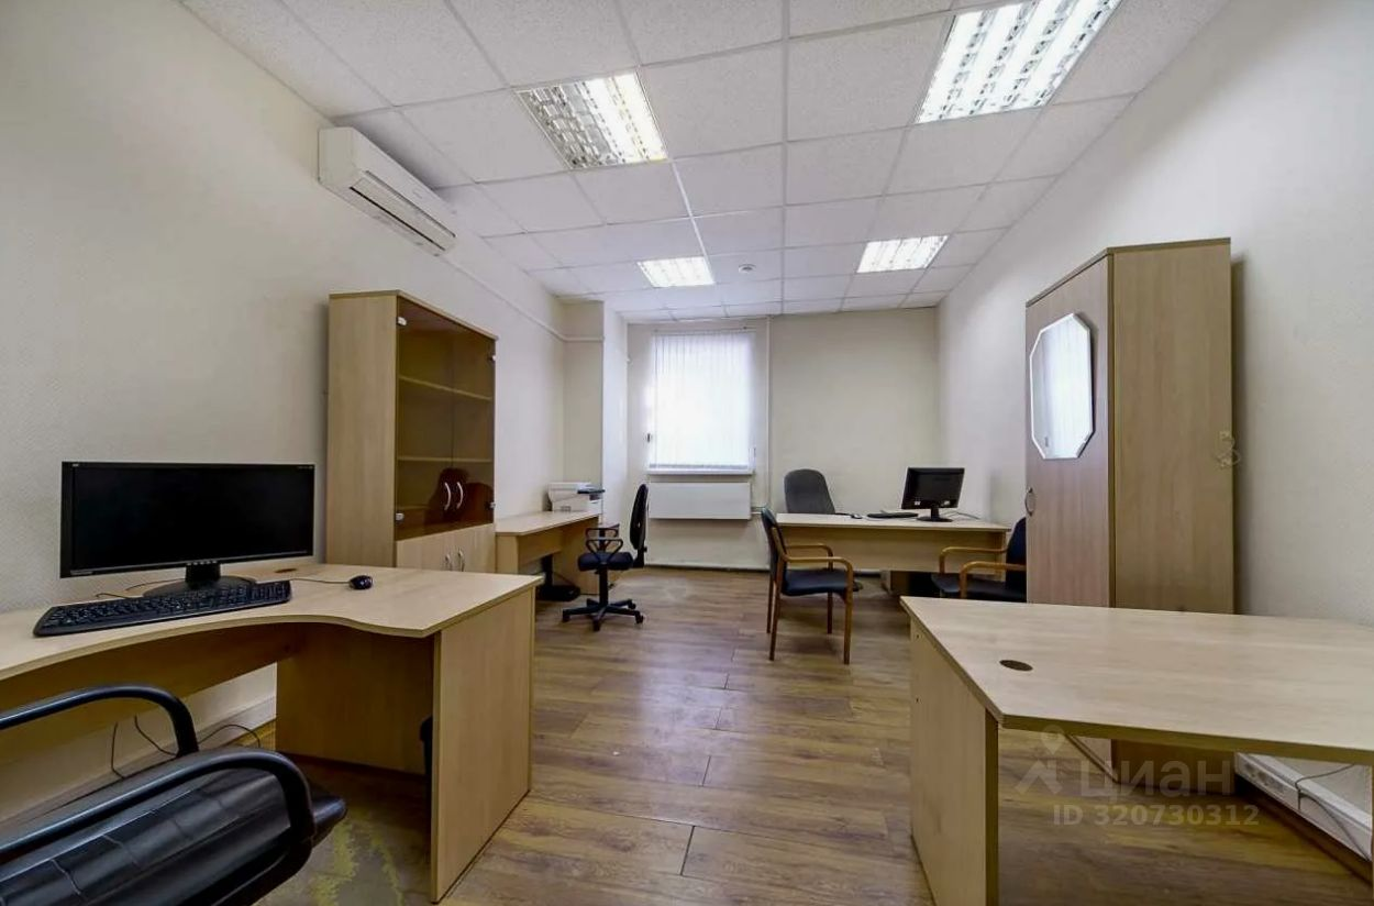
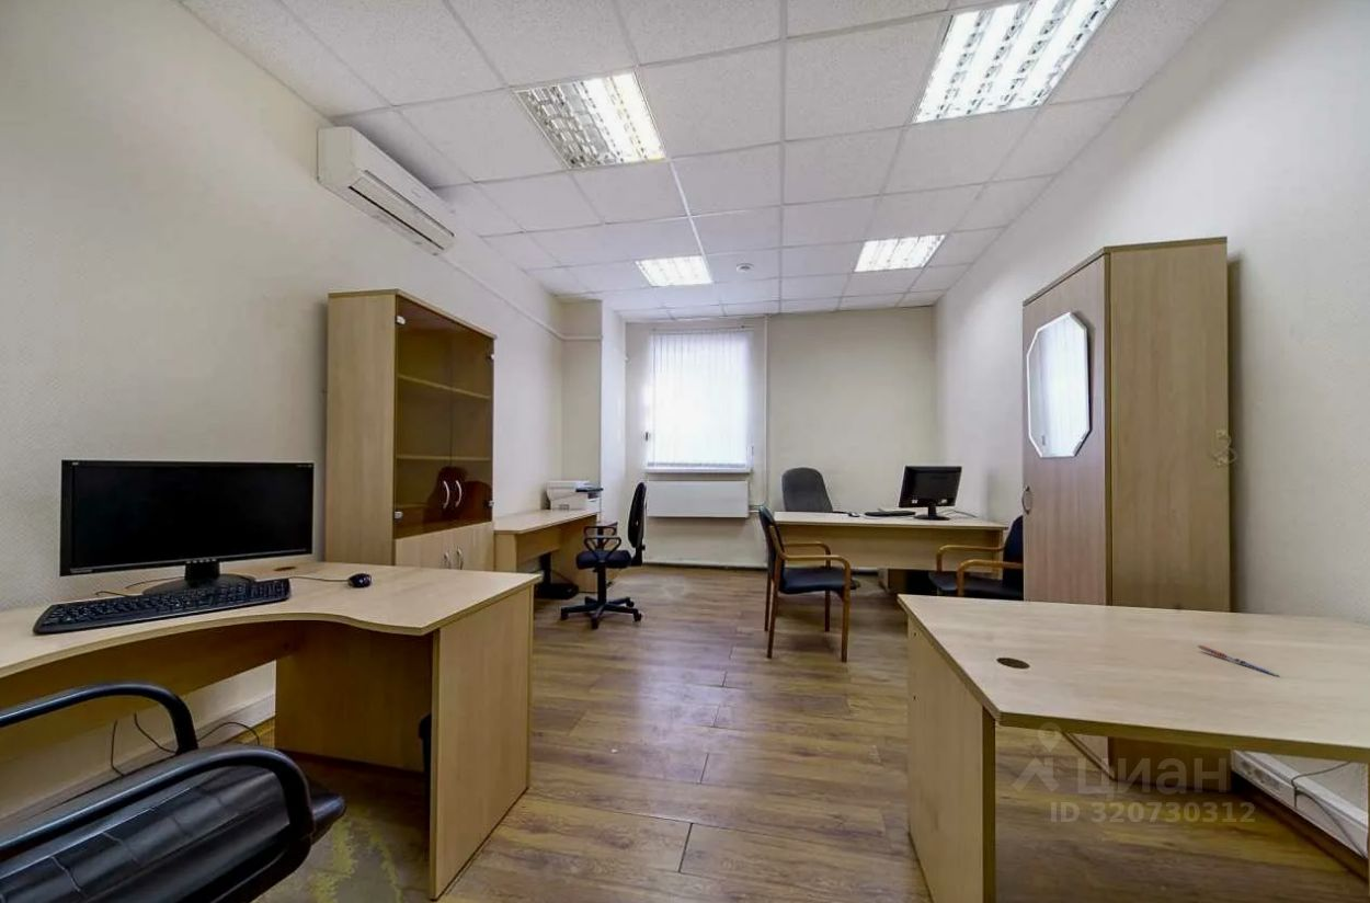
+ pen [1197,644,1280,677]
